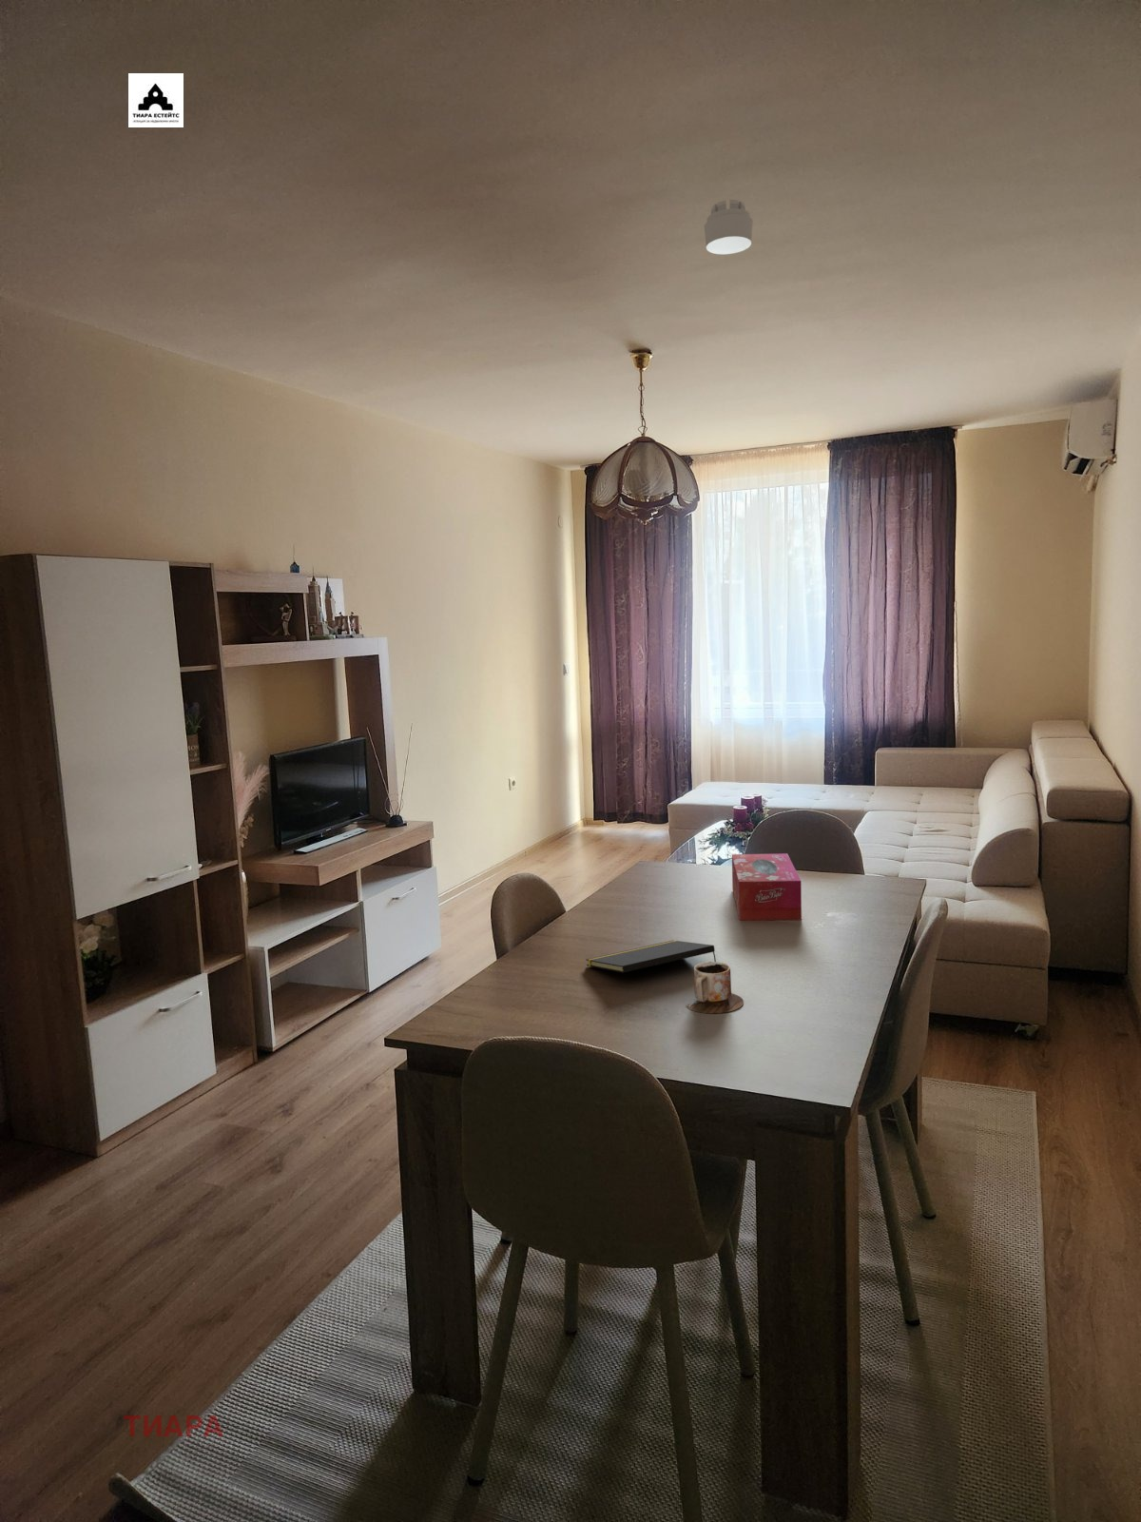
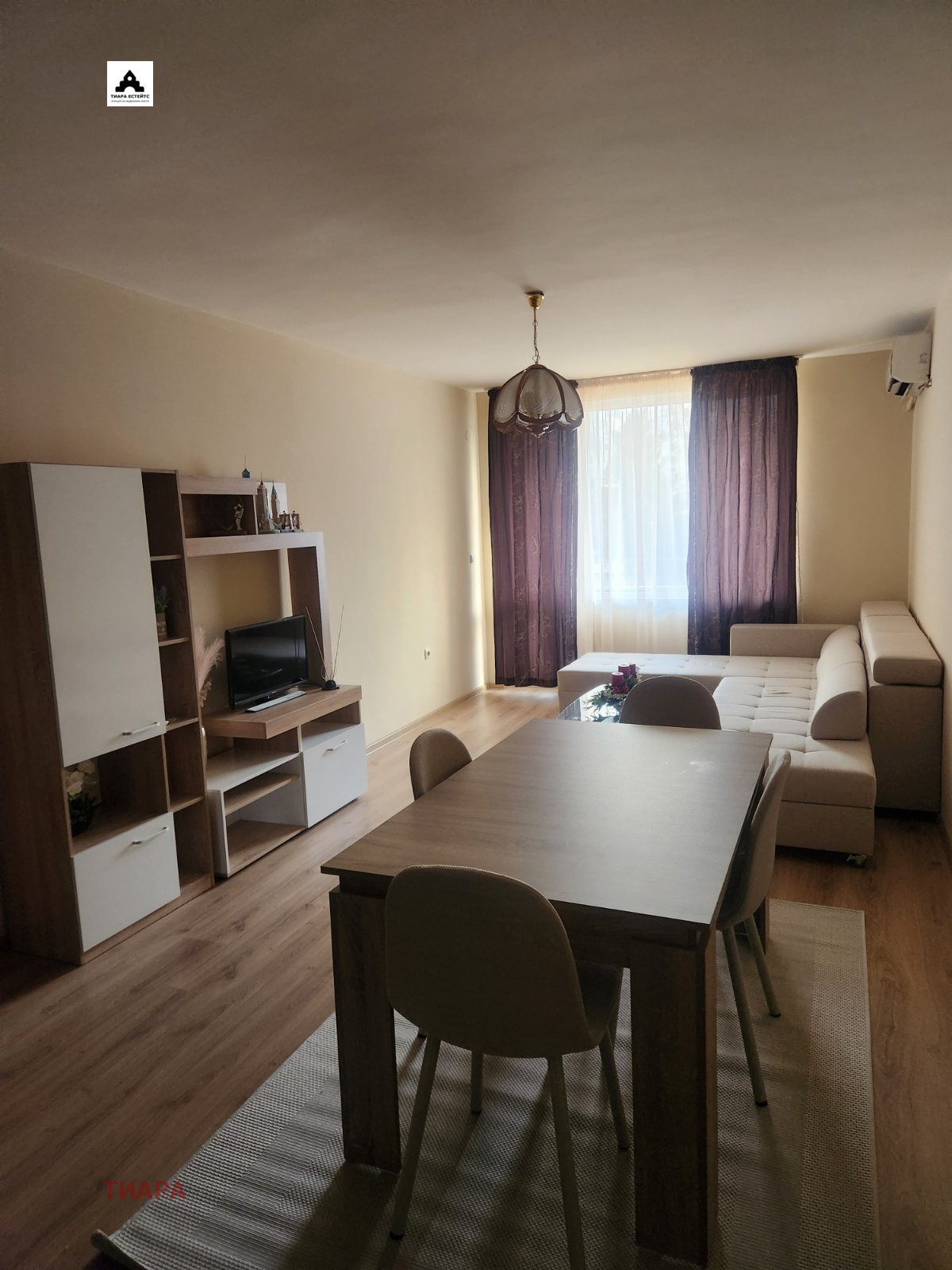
- tissue box [731,852,803,920]
- smoke detector [704,199,754,255]
- notepad [585,938,717,974]
- mug [684,961,744,1014]
